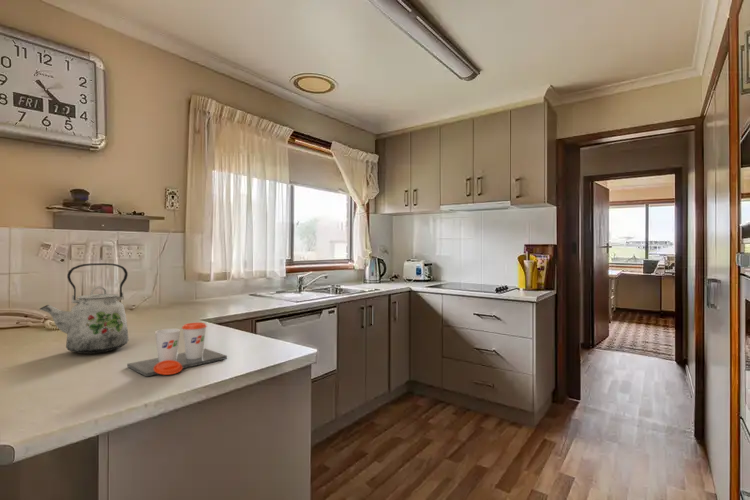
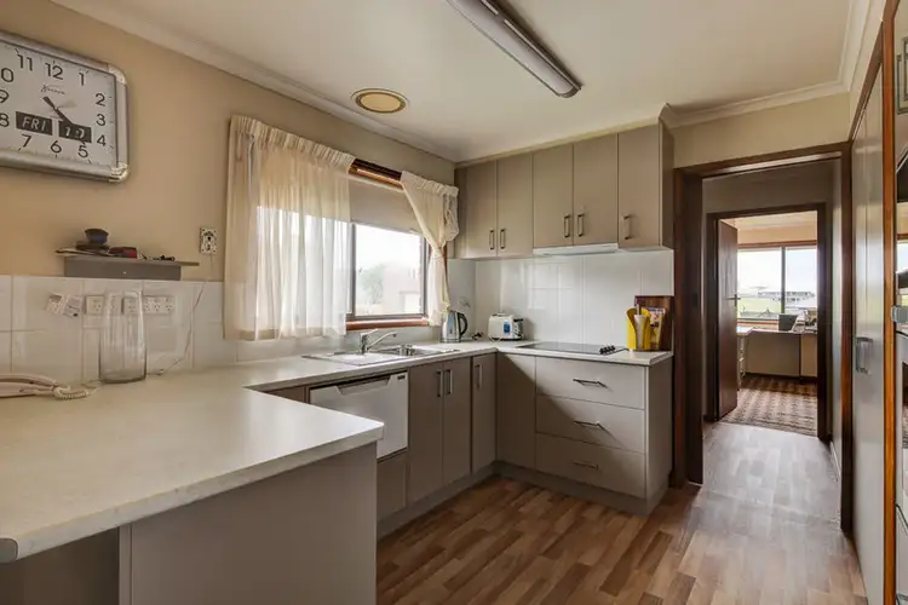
- kettle [39,262,129,355]
- cup [126,322,228,378]
